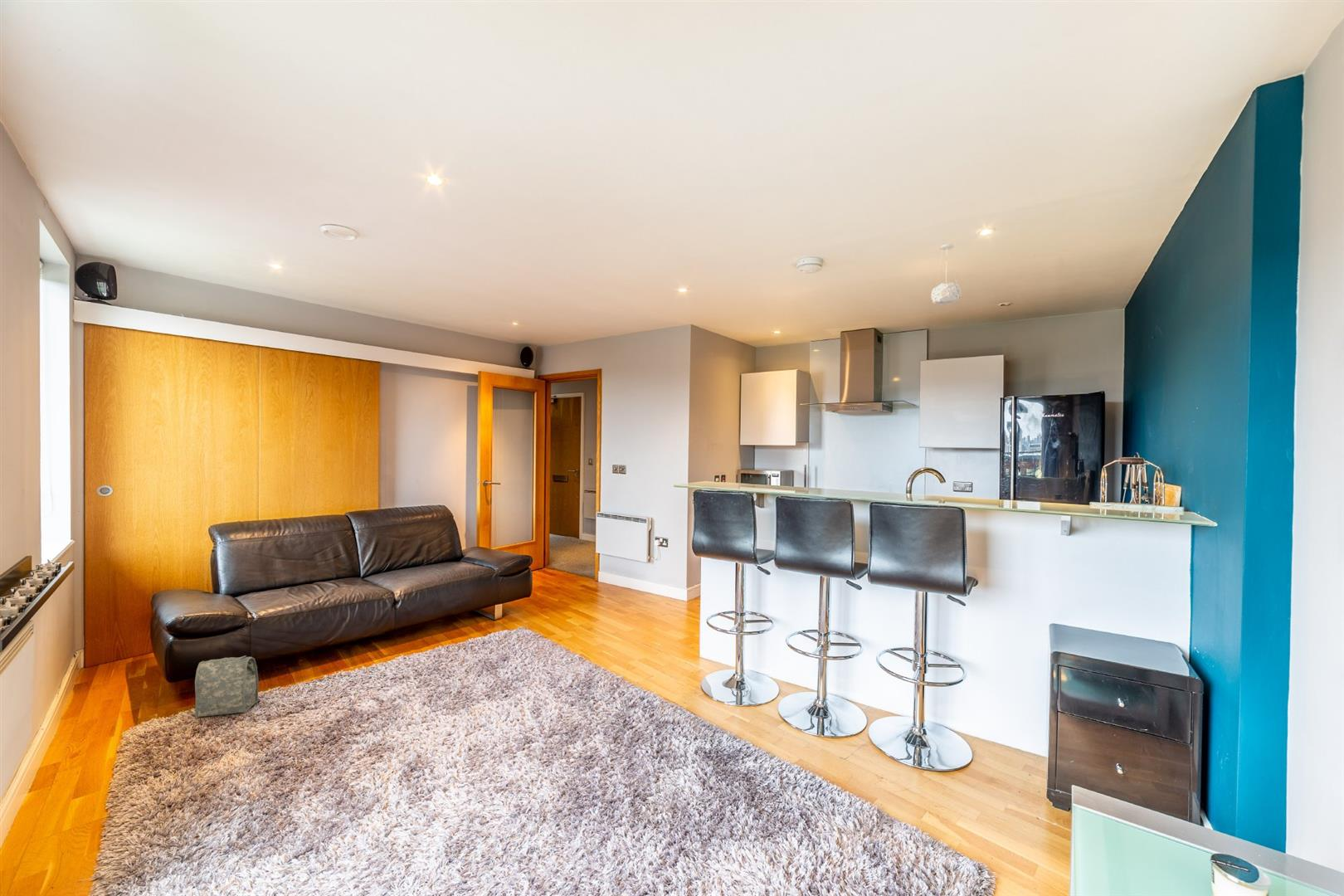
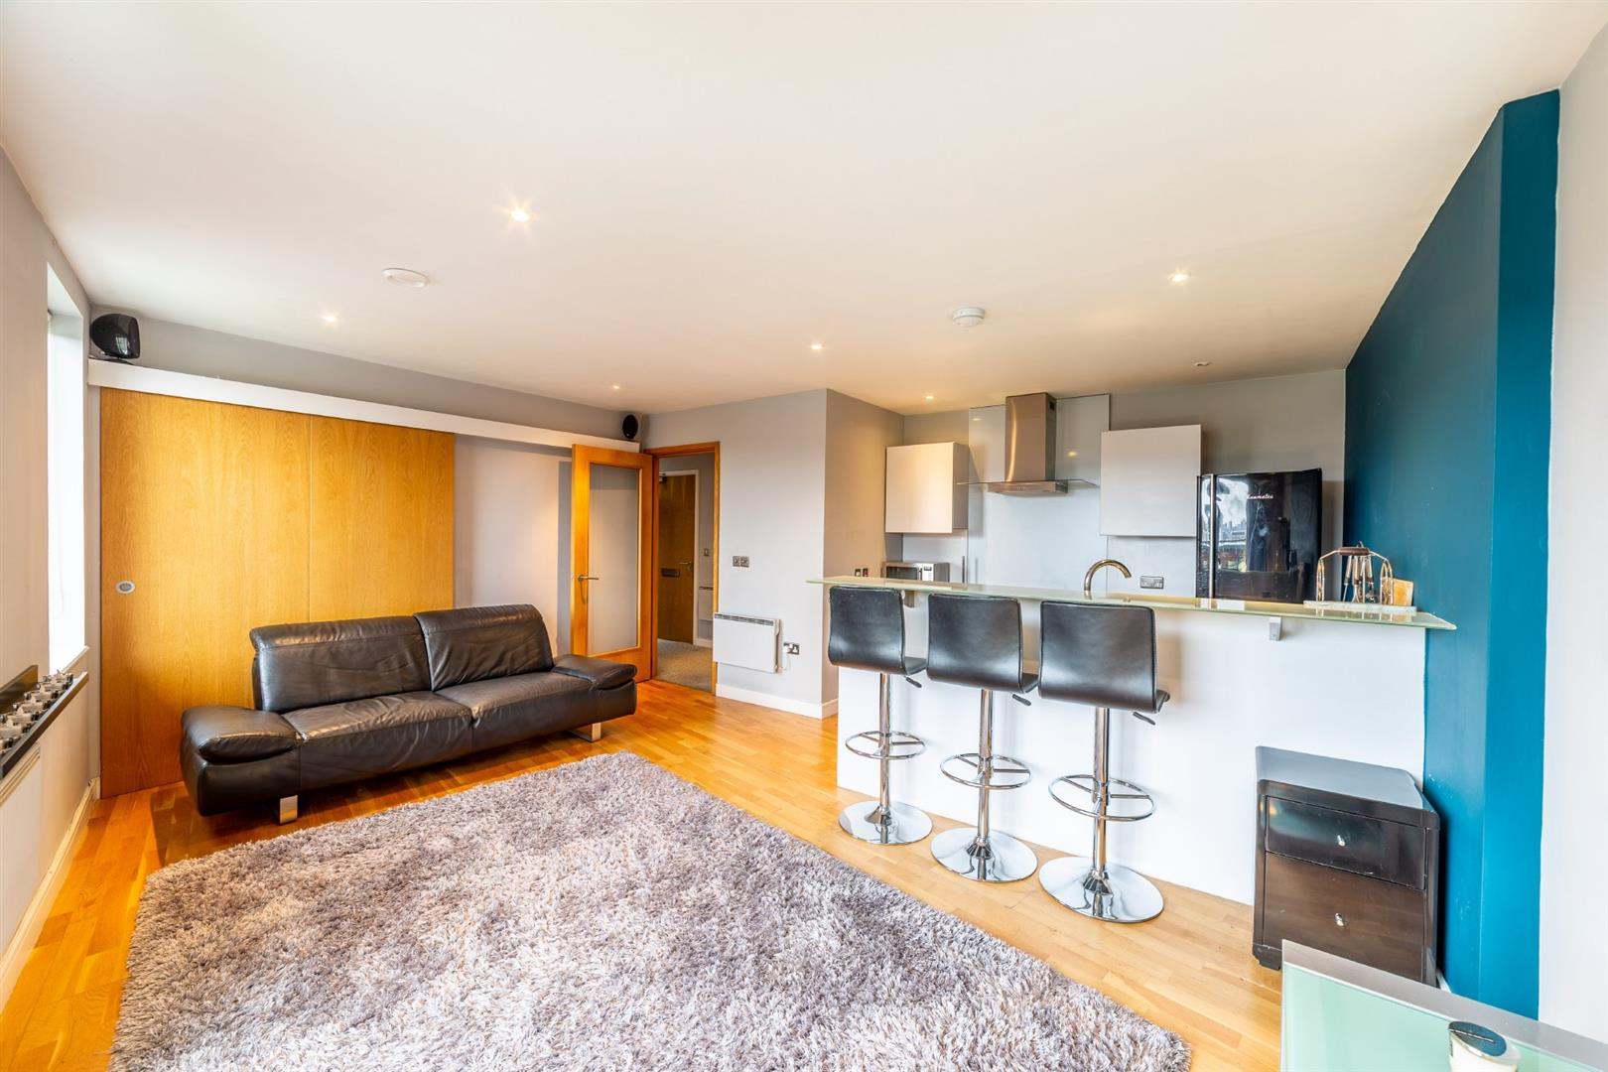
- pendant light [930,243,962,306]
- bag [194,655,259,718]
